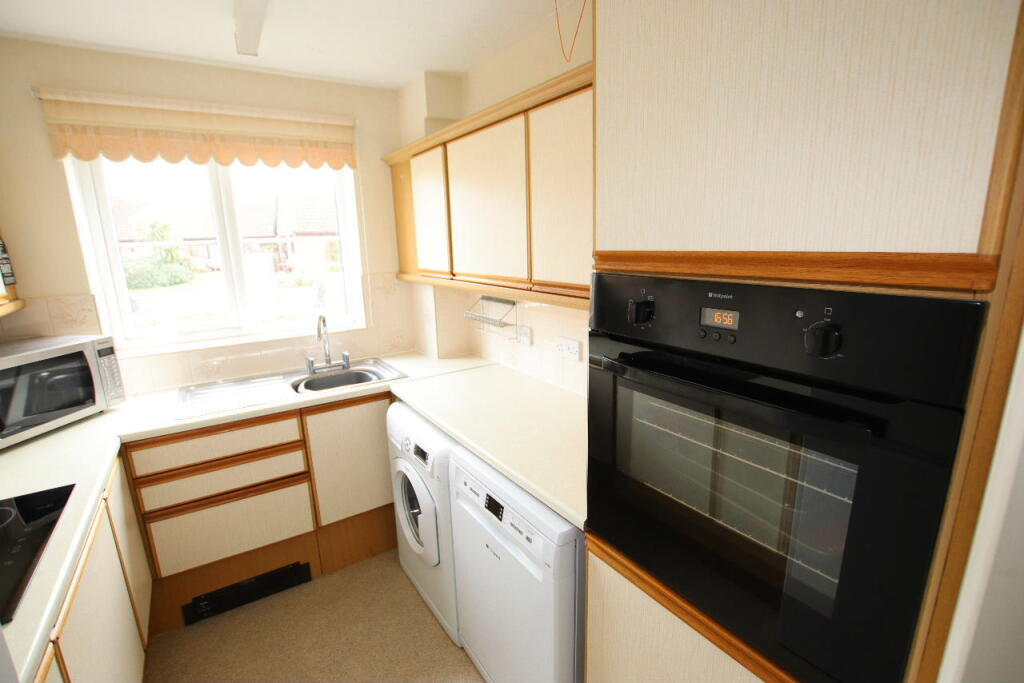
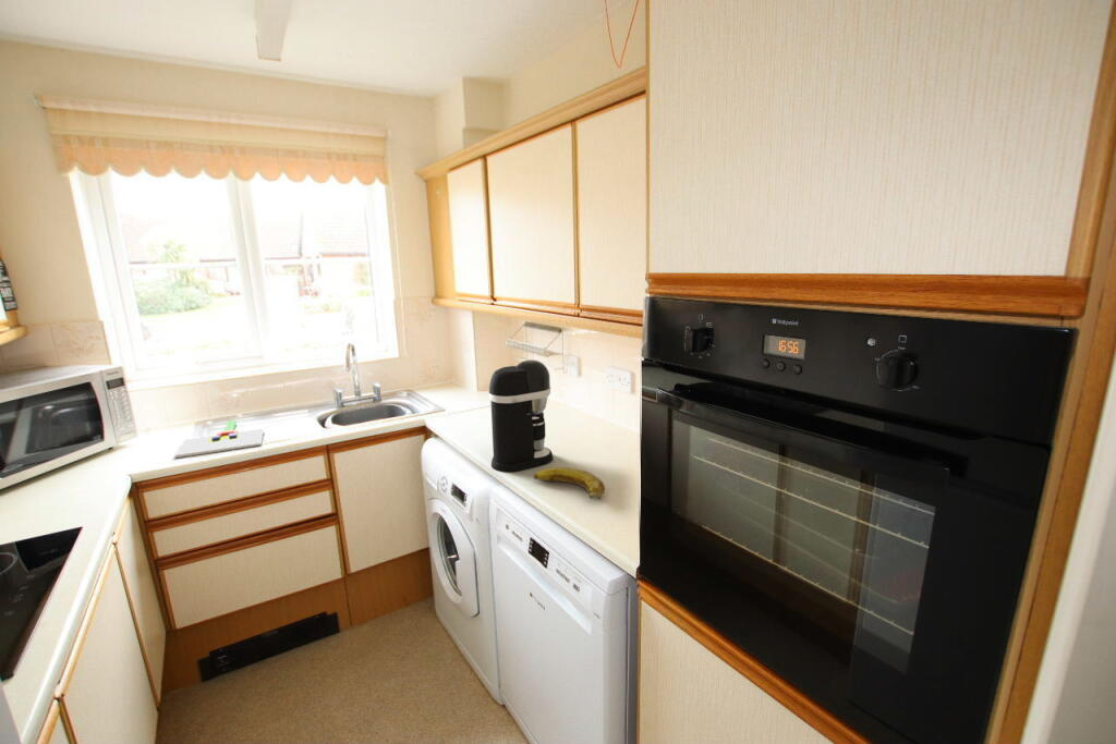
+ banana [533,466,606,500]
+ coffee maker [487,359,554,473]
+ chopping board [174,419,265,459]
